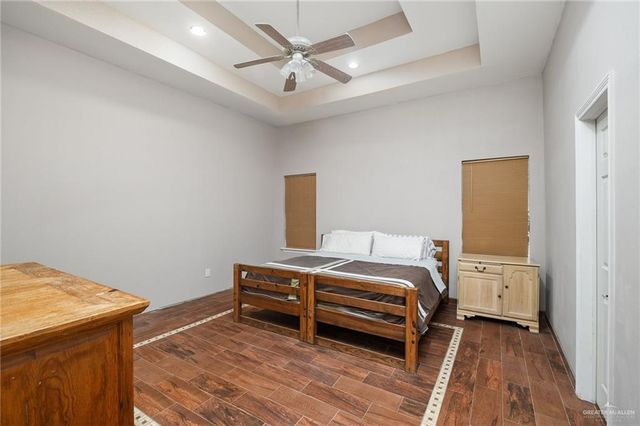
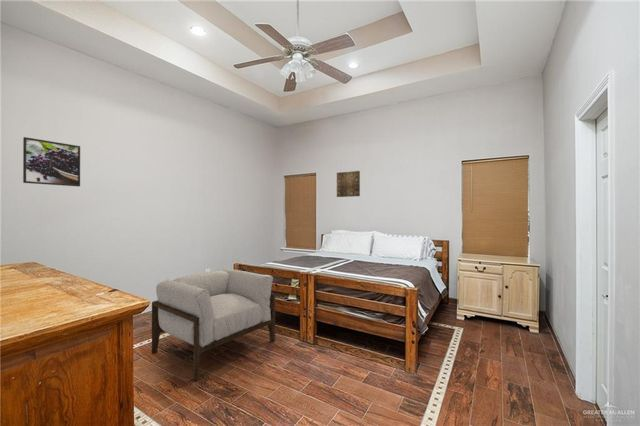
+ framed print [22,136,81,187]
+ armchair [151,268,276,381]
+ wall art [336,170,361,198]
